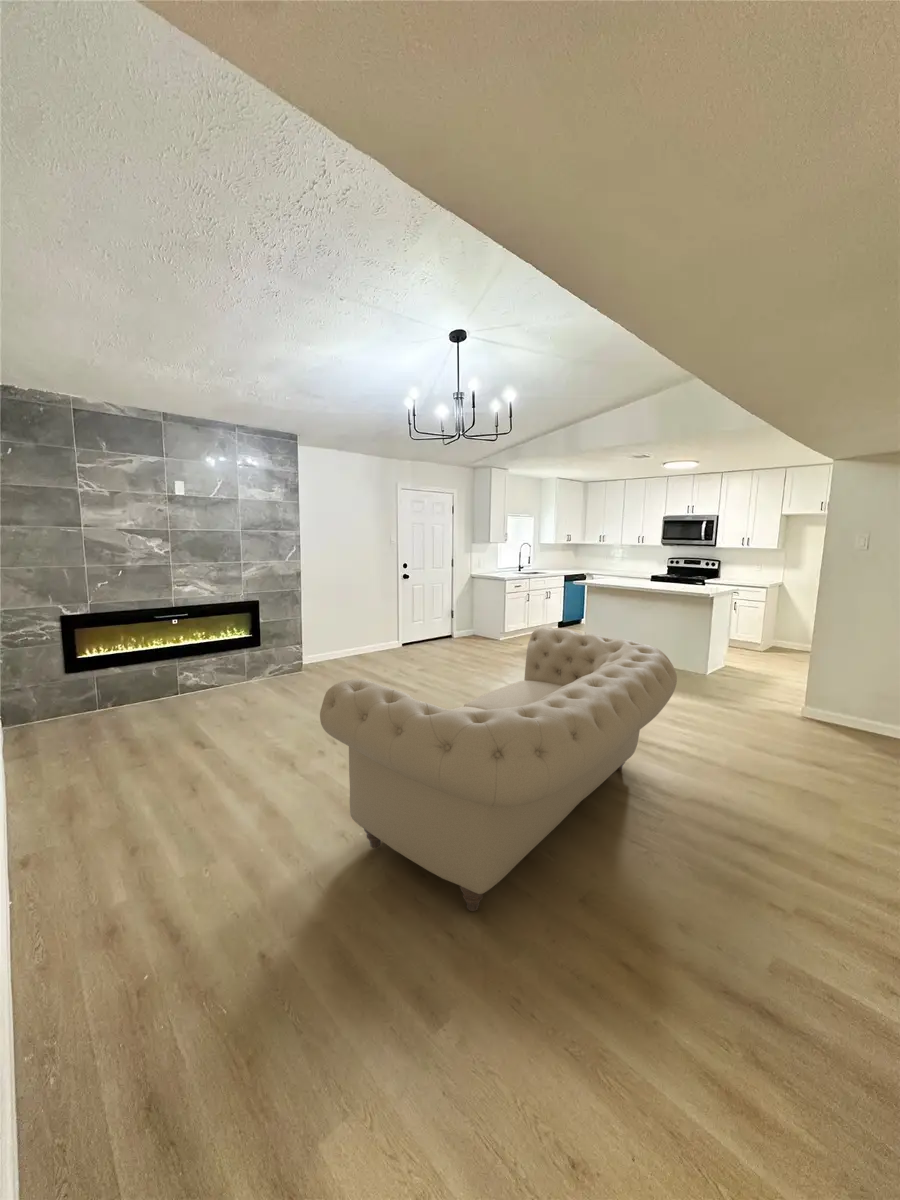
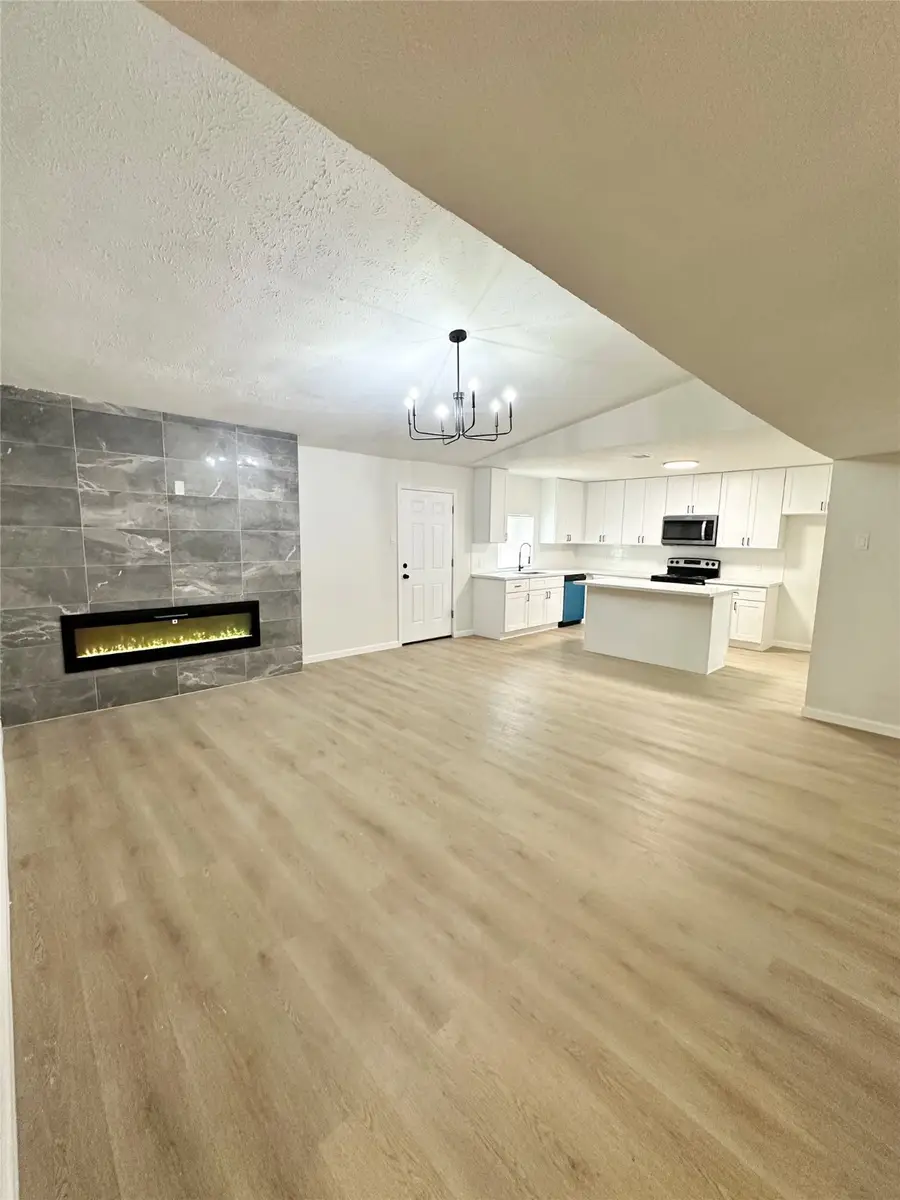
- sofa [319,625,678,912]
